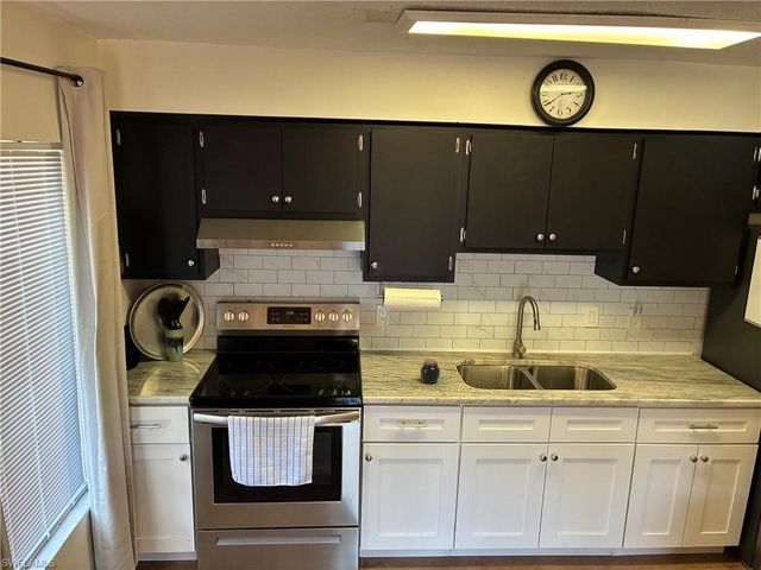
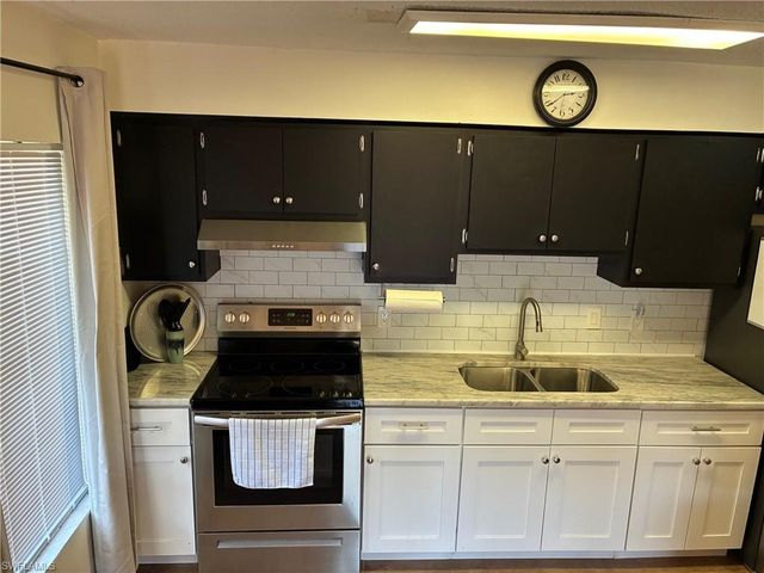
- jar [420,357,441,385]
